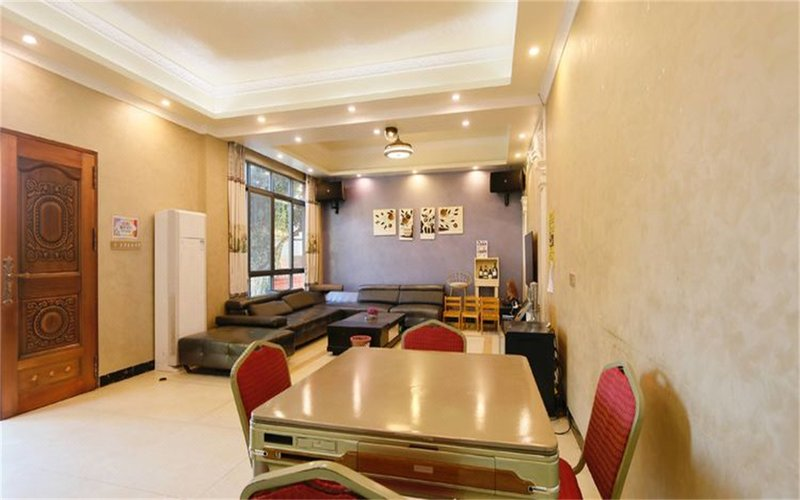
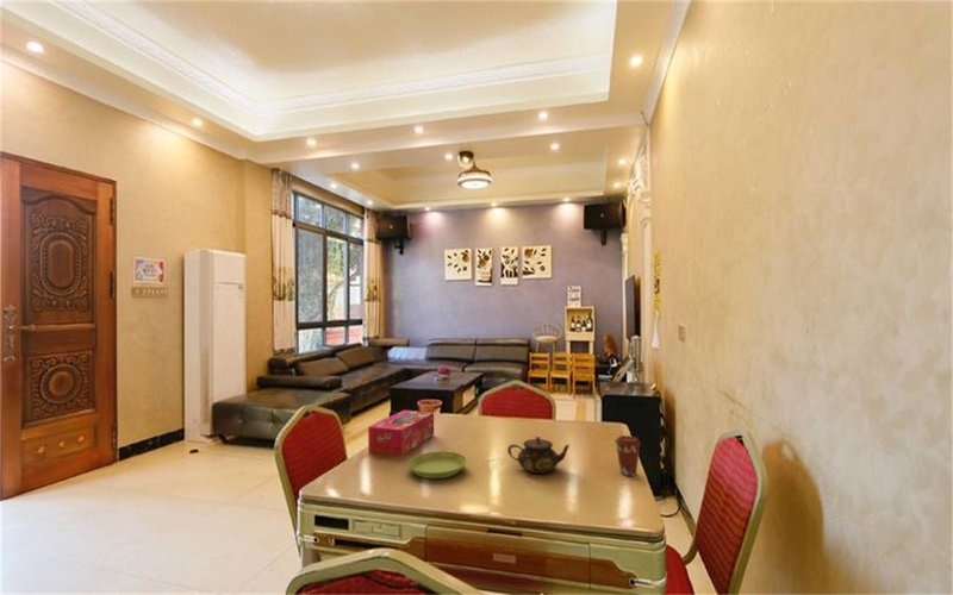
+ tissue box [367,409,435,457]
+ teapot [506,436,571,475]
+ coffee cup [613,434,642,477]
+ saucer [407,450,468,480]
